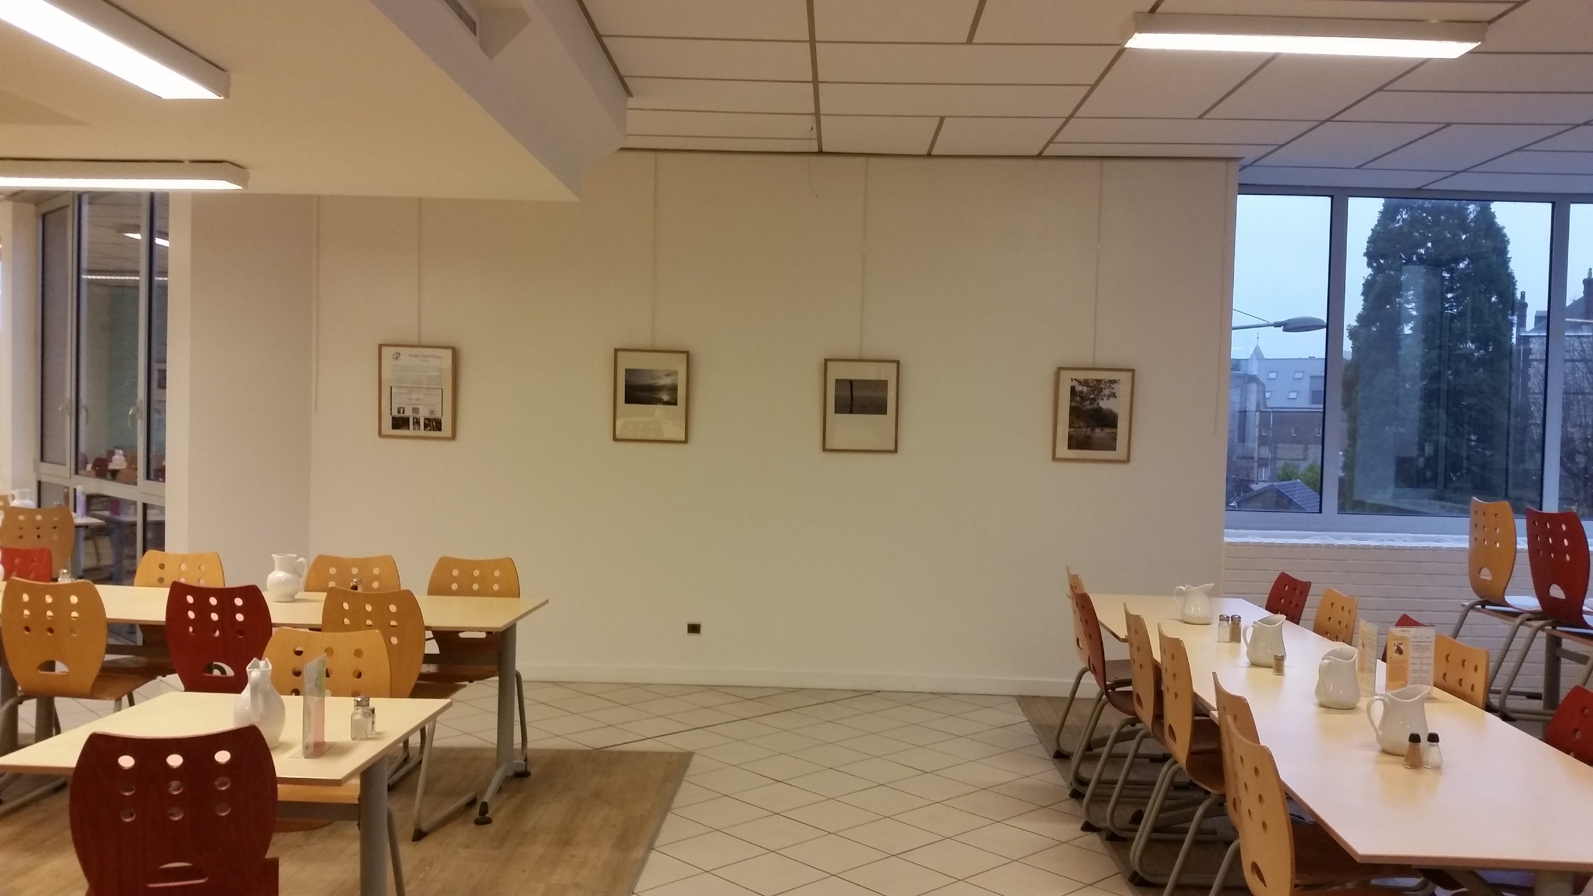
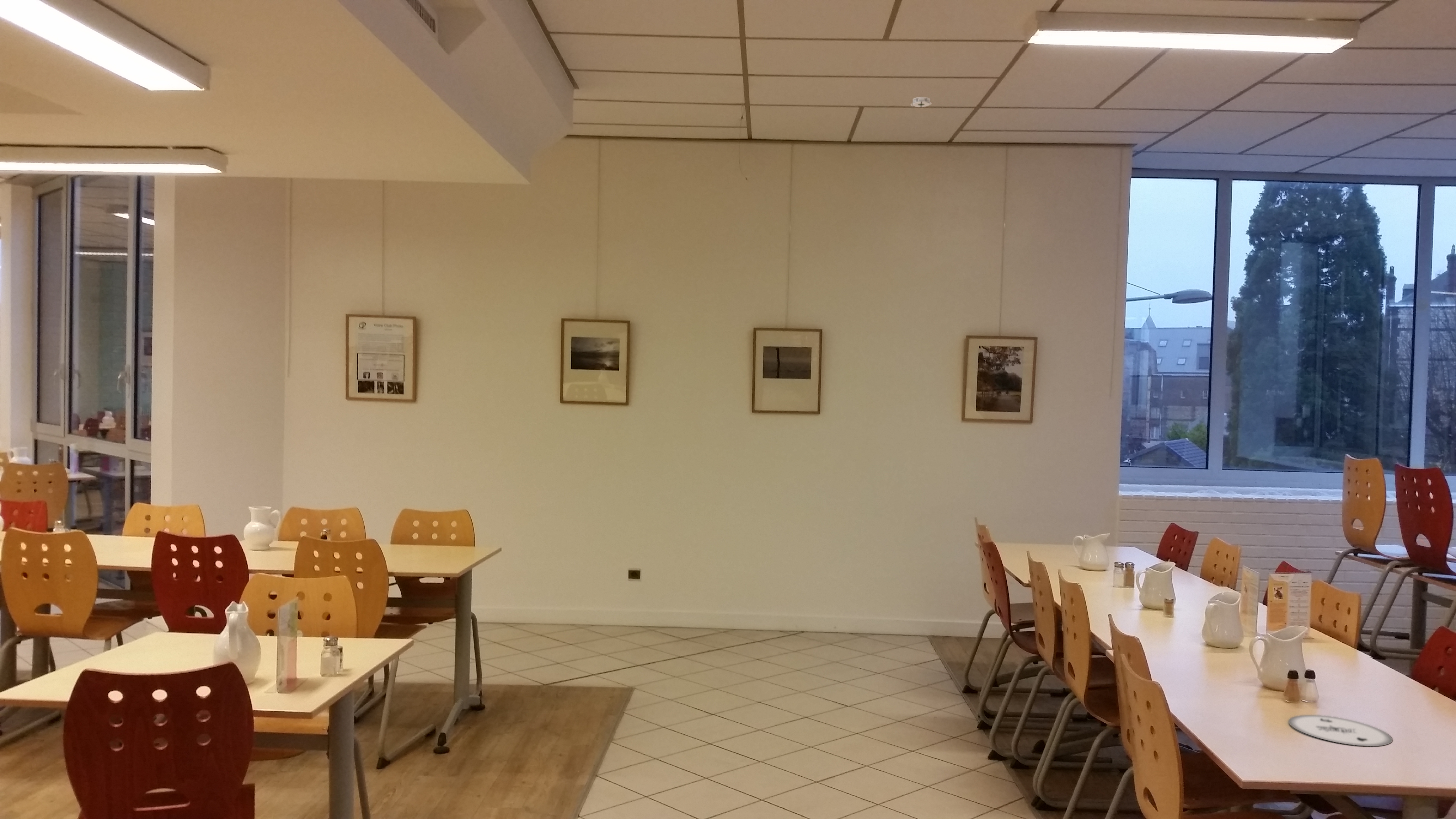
+ smoke detector [909,97,932,108]
+ plate [1288,714,1393,747]
